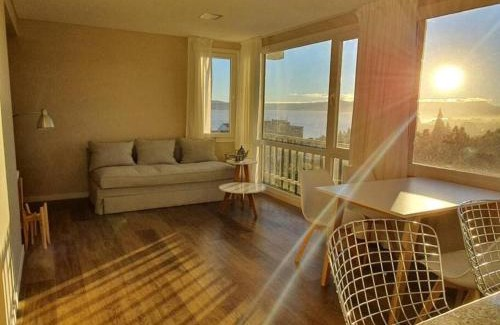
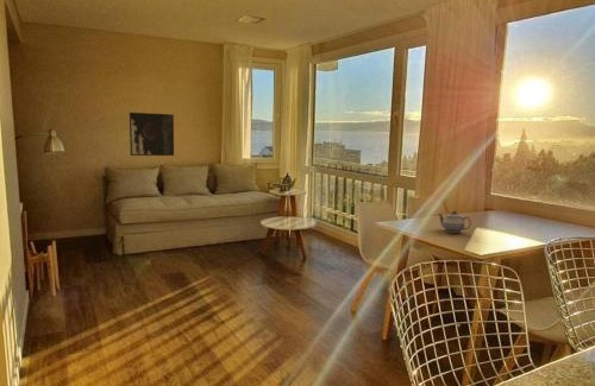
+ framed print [129,112,175,157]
+ teapot [437,210,472,234]
